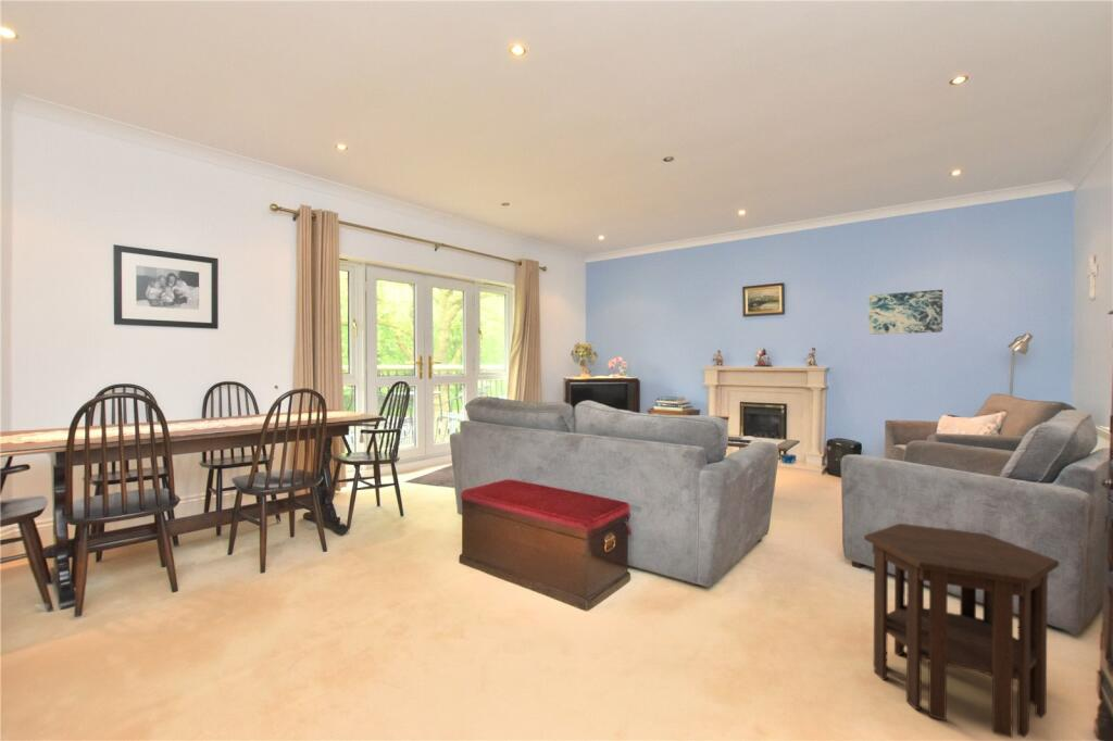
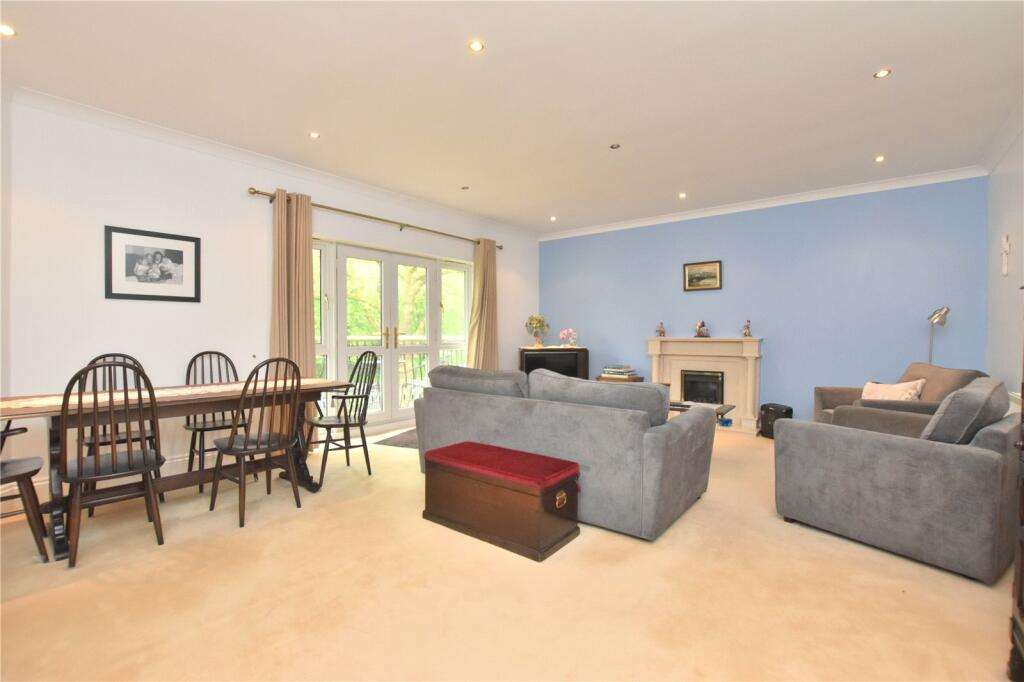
- wall art [867,289,943,336]
- side table [863,523,1060,739]
